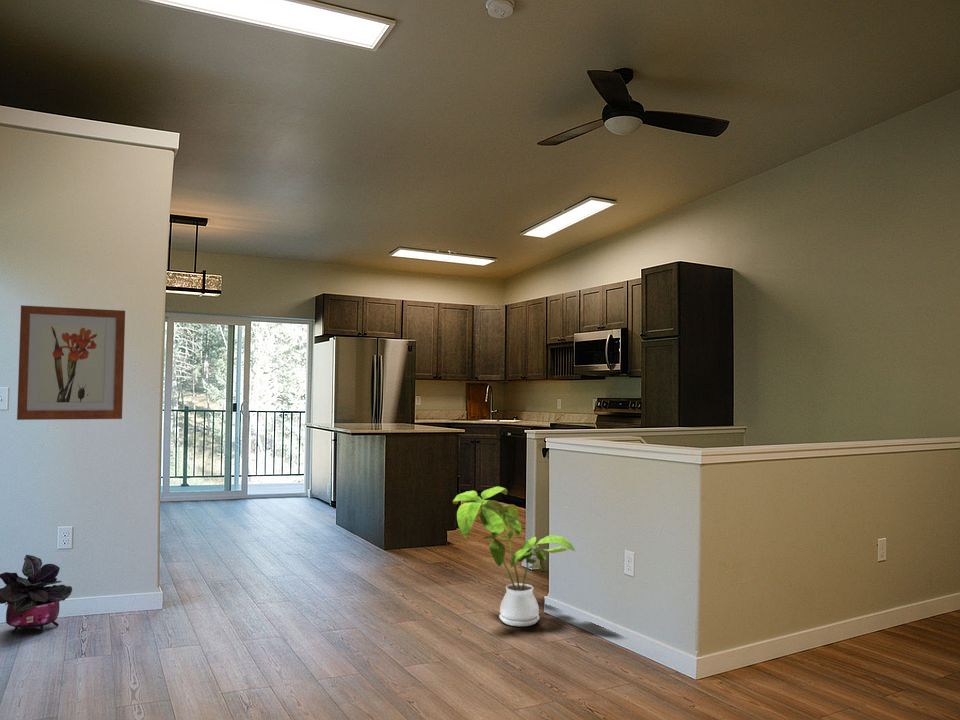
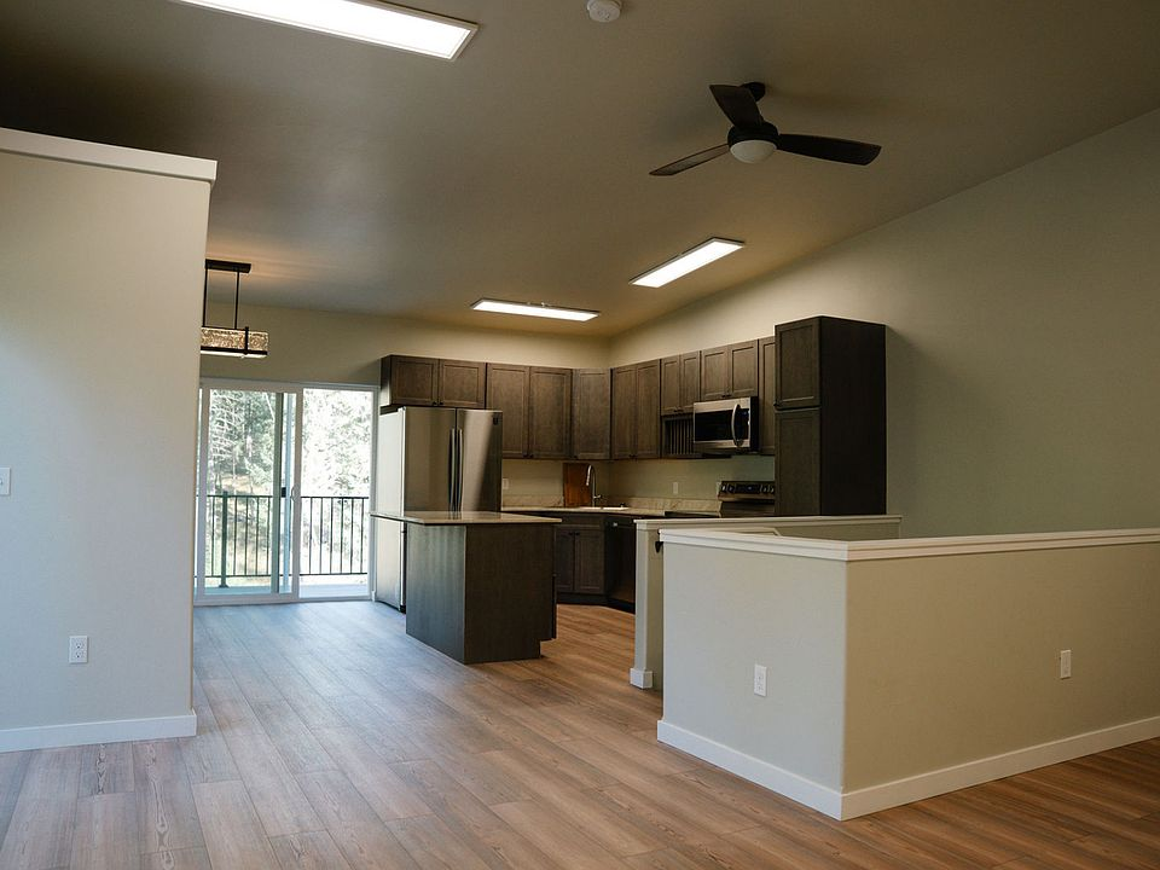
- house plant [452,486,576,627]
- wall art [16,304,126,421]
- potted plant [0,554,73,635]
